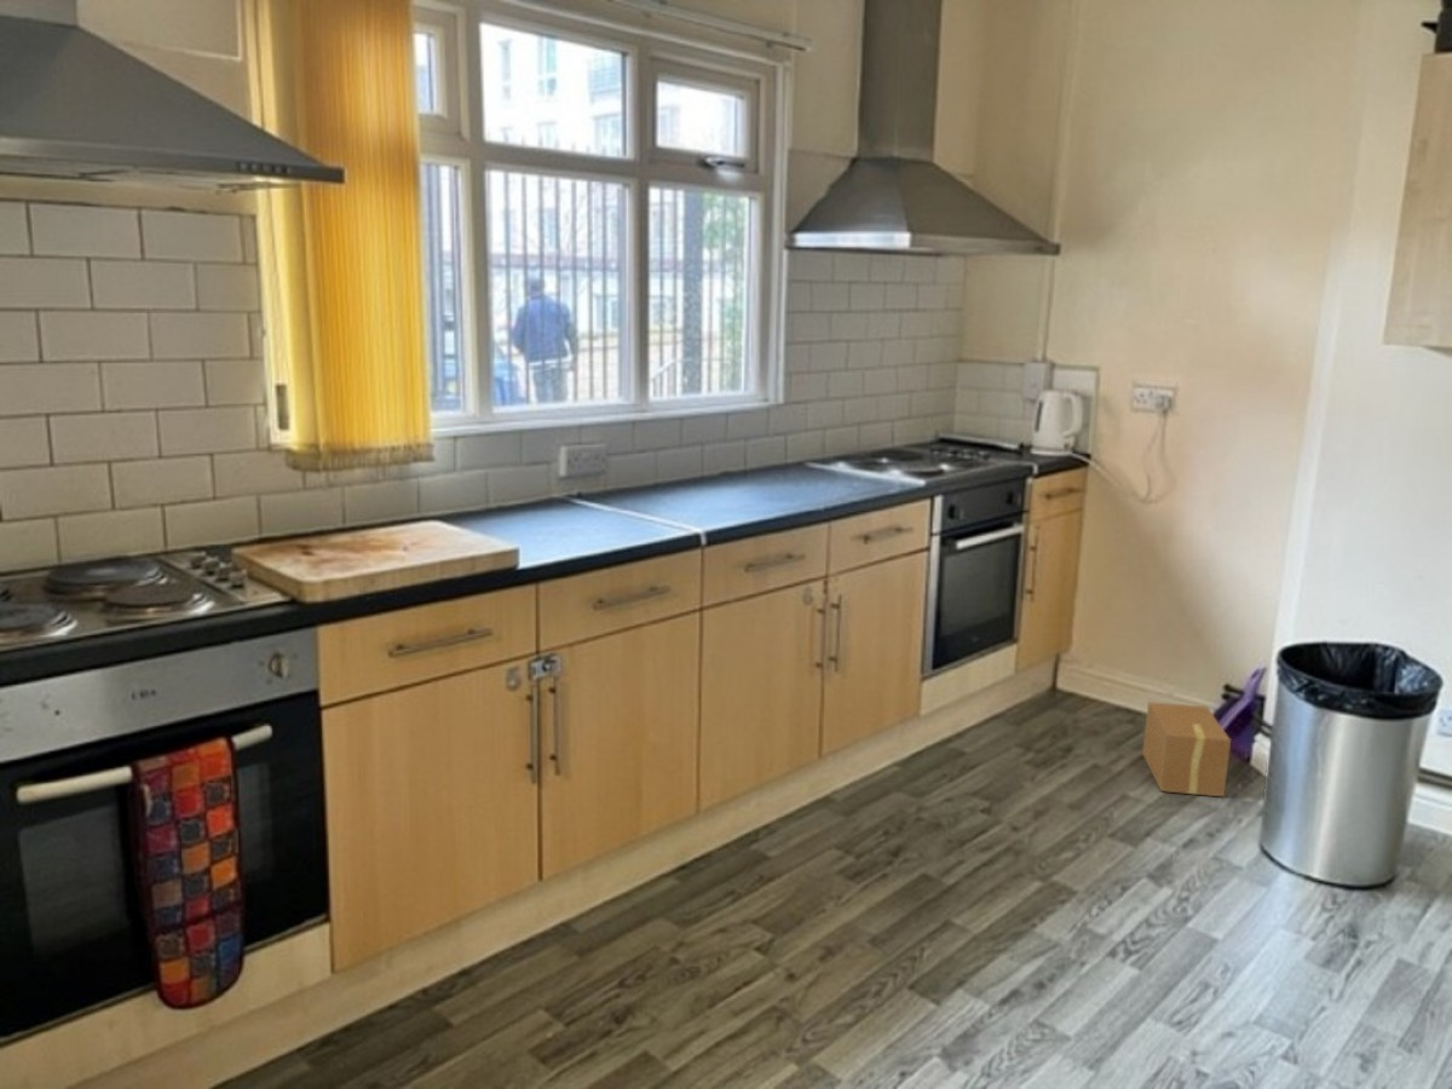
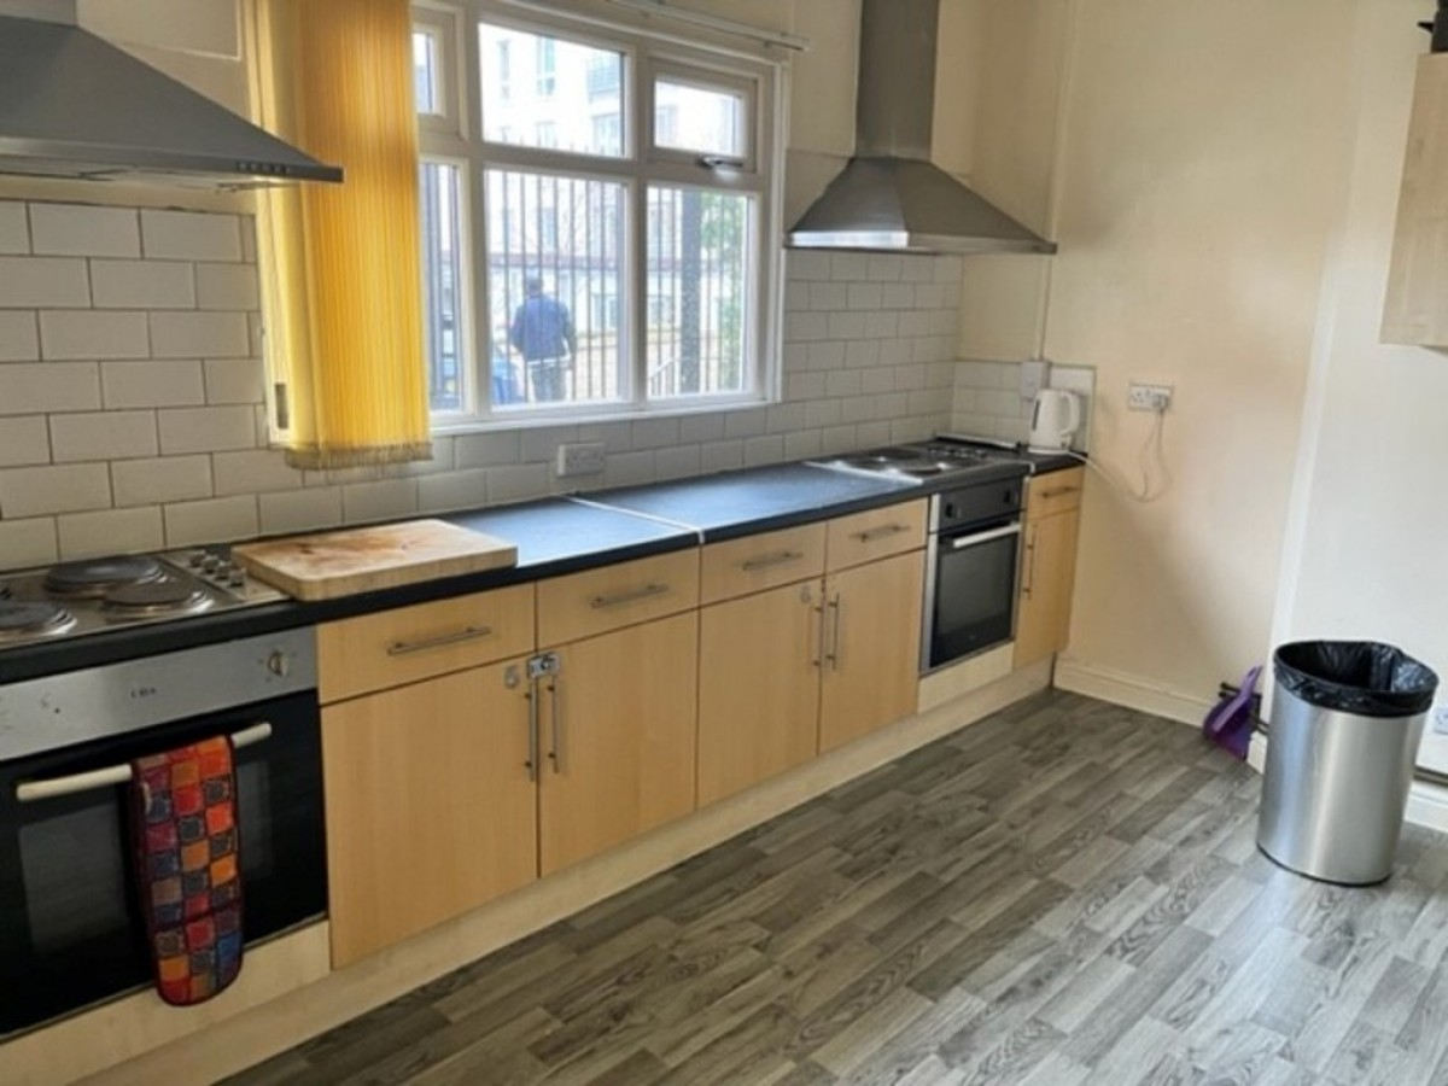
- cardboard box [1141,701,1232,799]
